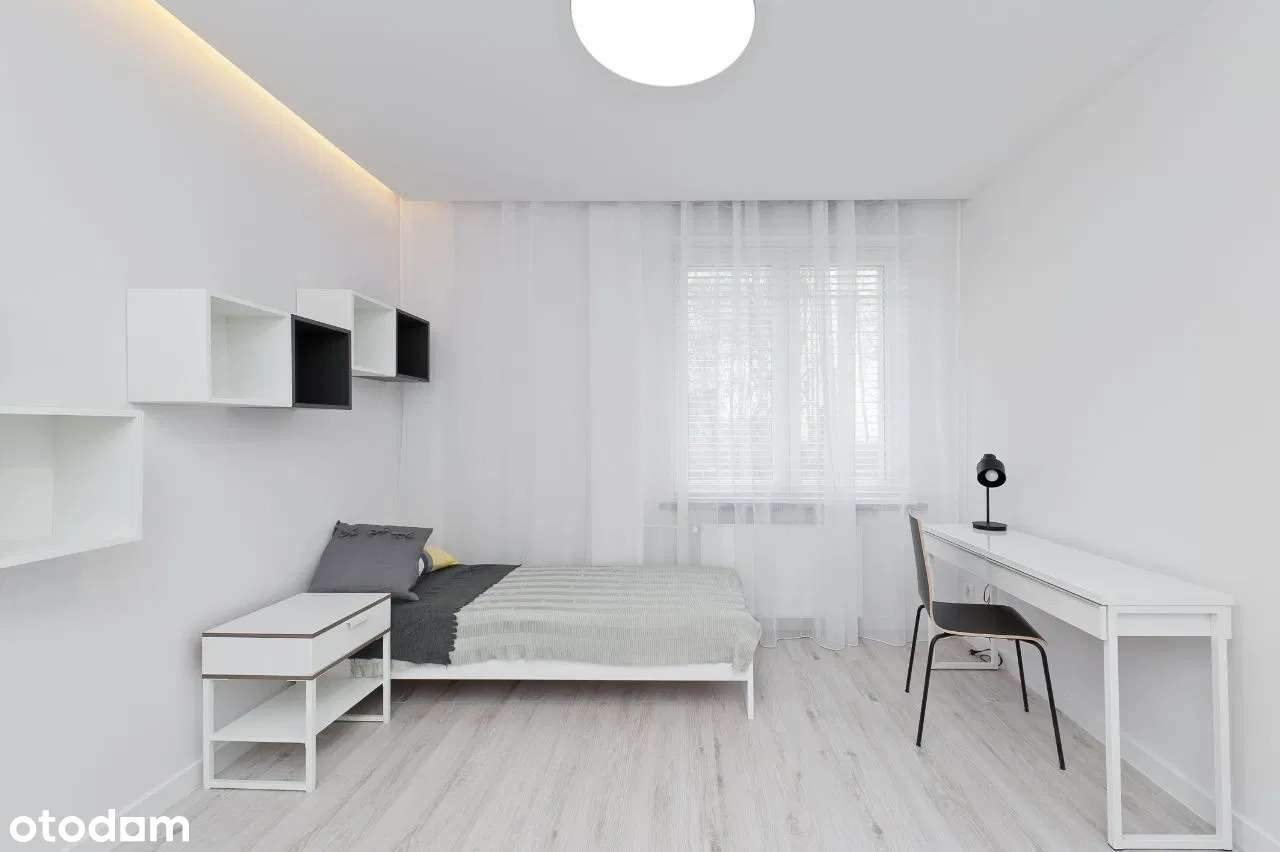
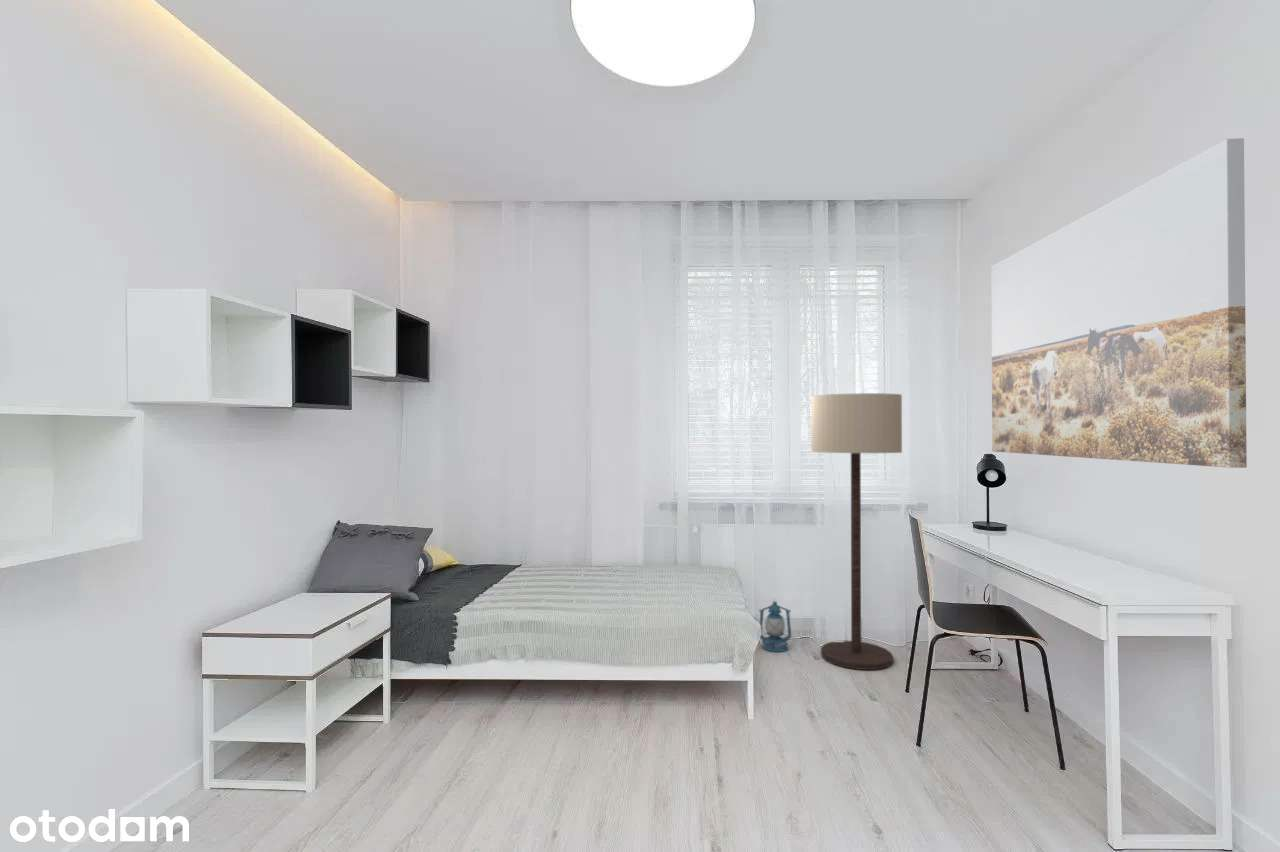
+ floor lamp [810,392,903,671]
+ wall art [990,137,1248,469]
+ lantern [758,597,792,653]
